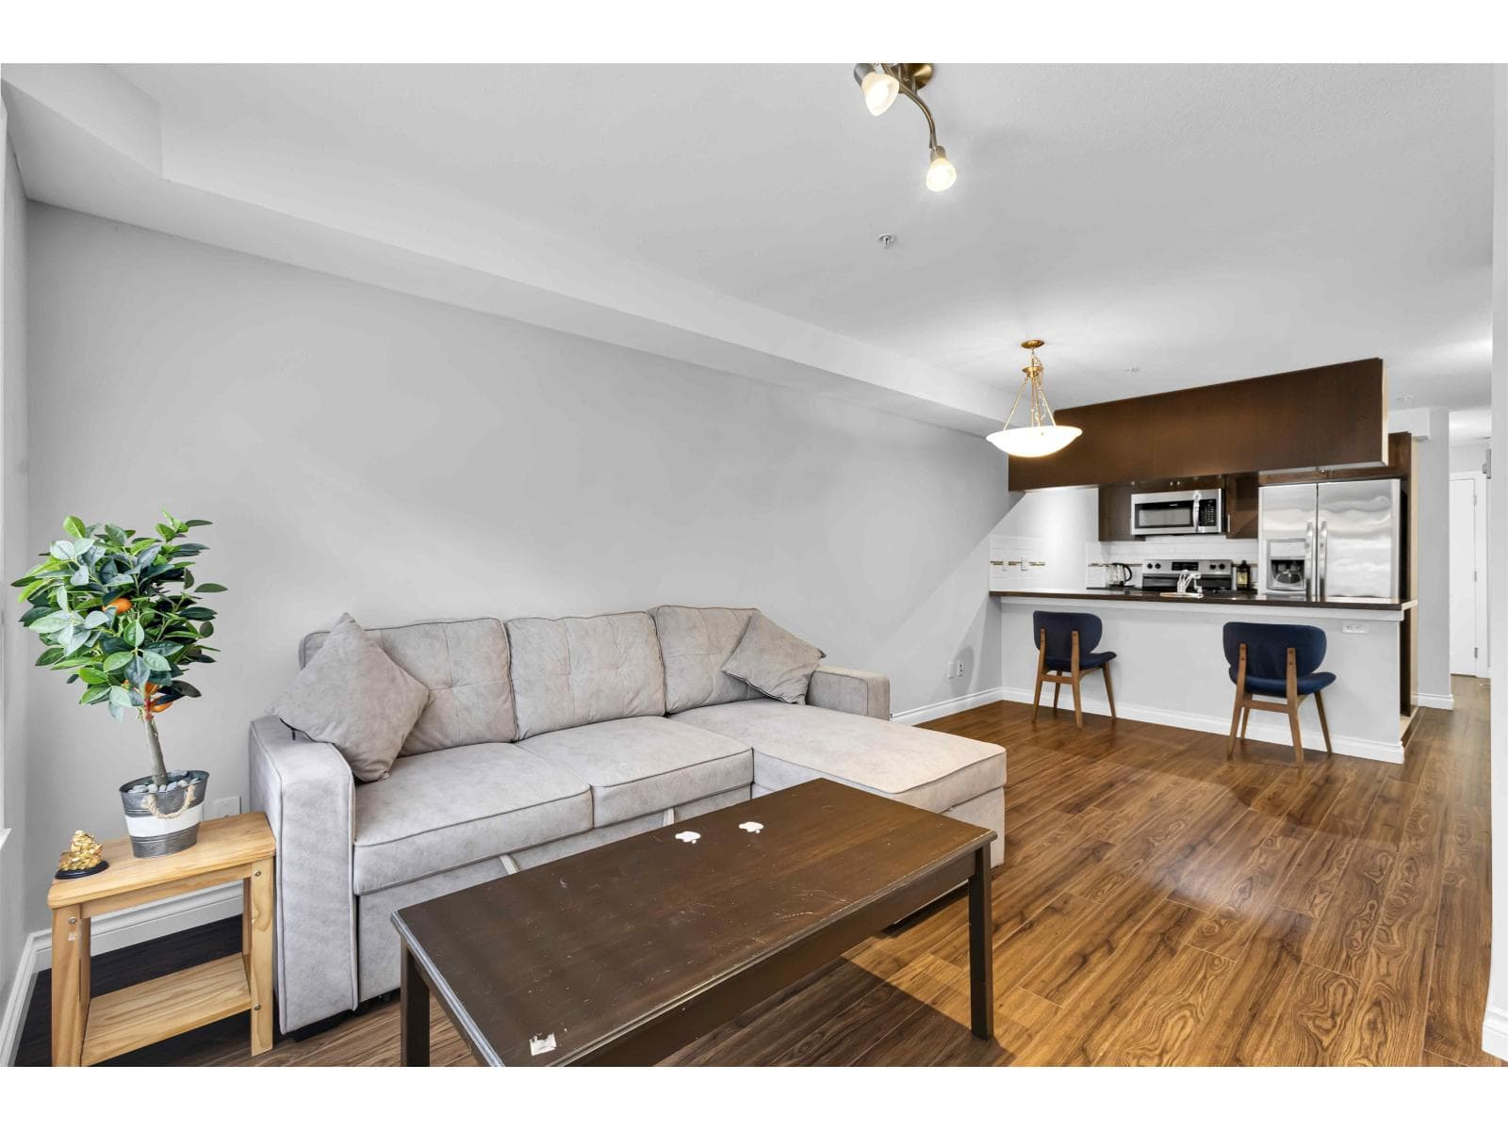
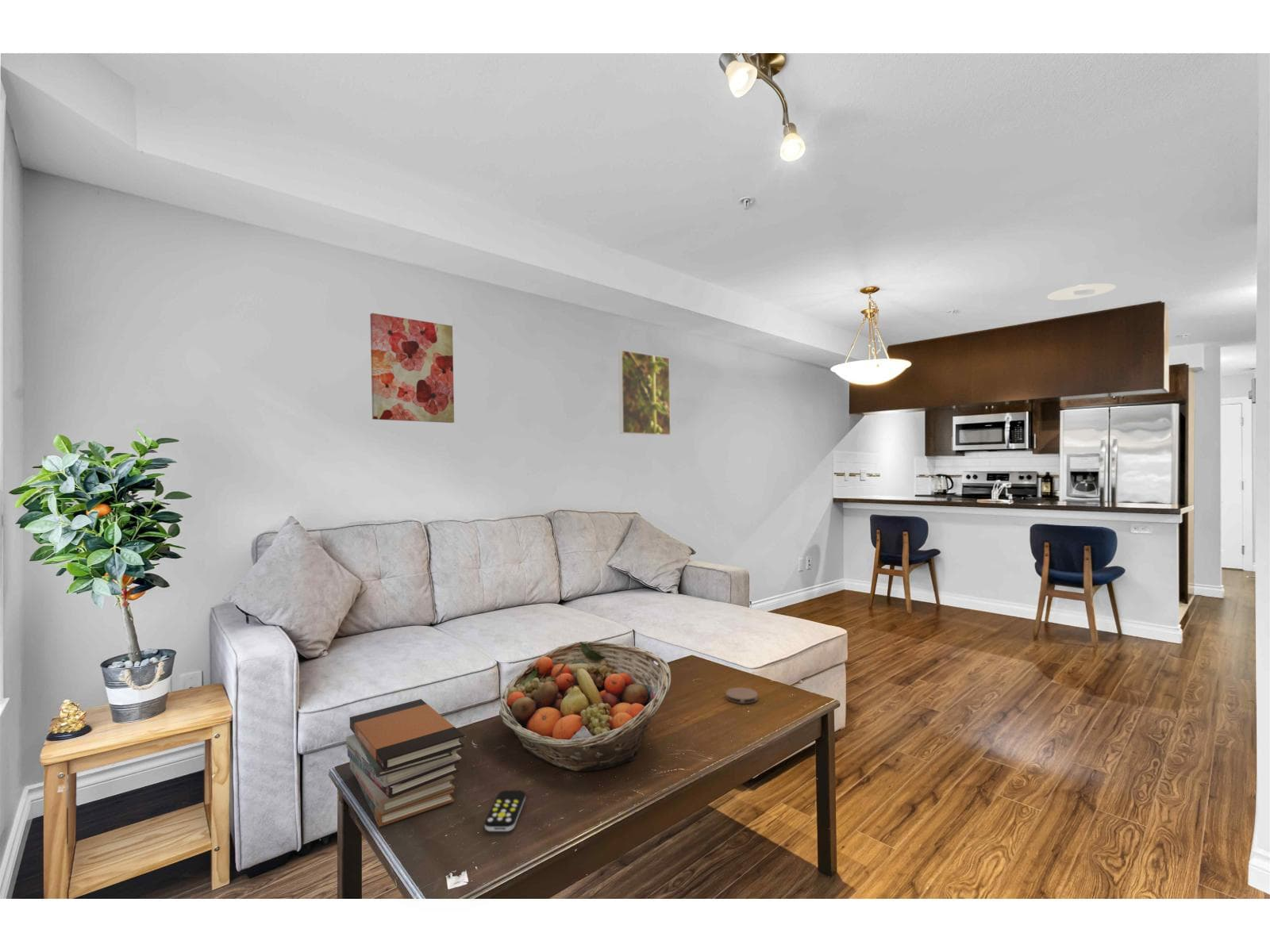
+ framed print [618,349,672,436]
+ recessed light [1047,282,1117,301]
+ wall art [369,313,455,424]
+ fruit basket [498,640,672,772]
+ remote control [483,789,526,832]
+ book stack [345,698,465,827]
+ coaster [725,687,759,704]
